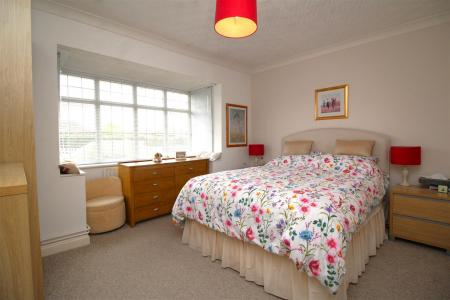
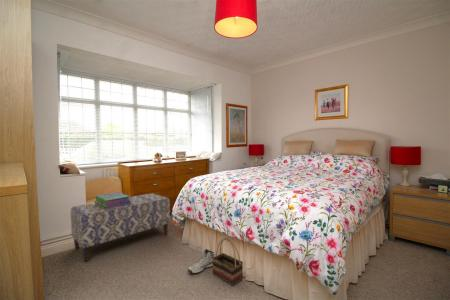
+ bench [70,192,171,262]
+ basket [212,237,244,286]
+ sneaker [187,248,215,274]
+ stack of books [94,192,131,209]
